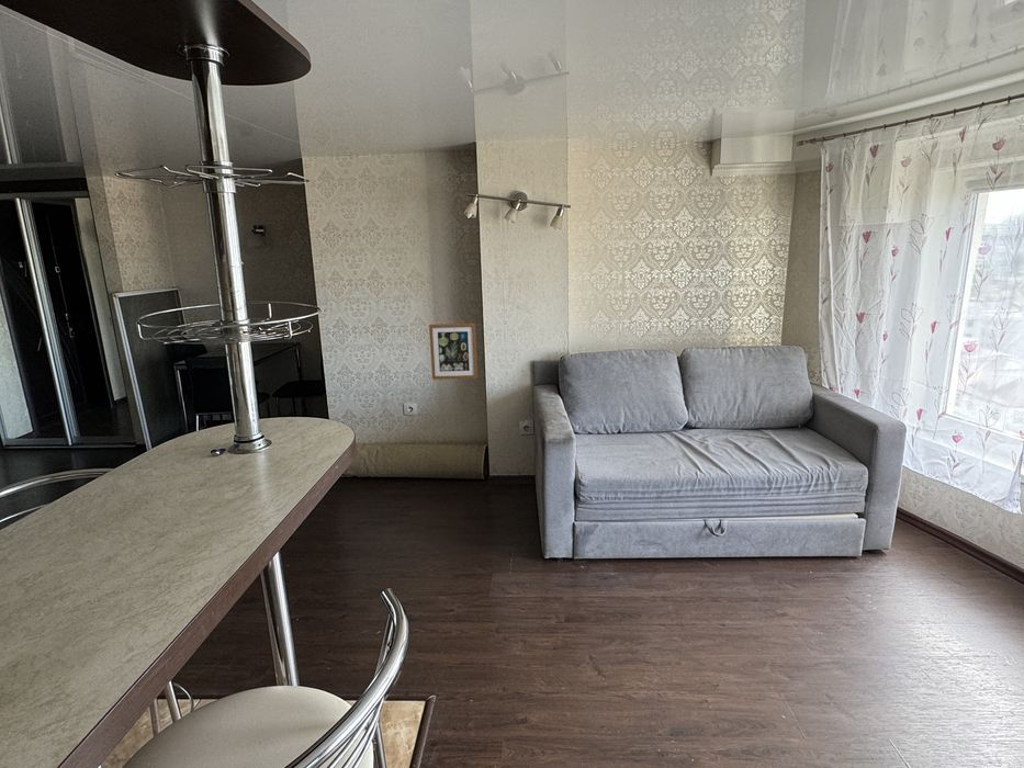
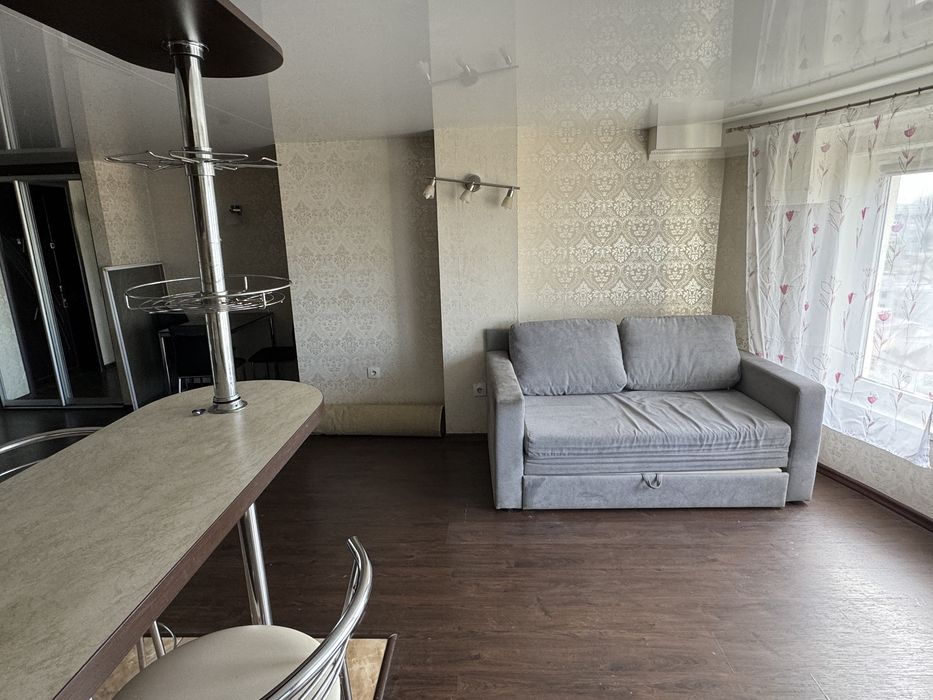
- wall art [428,323,479,381]
